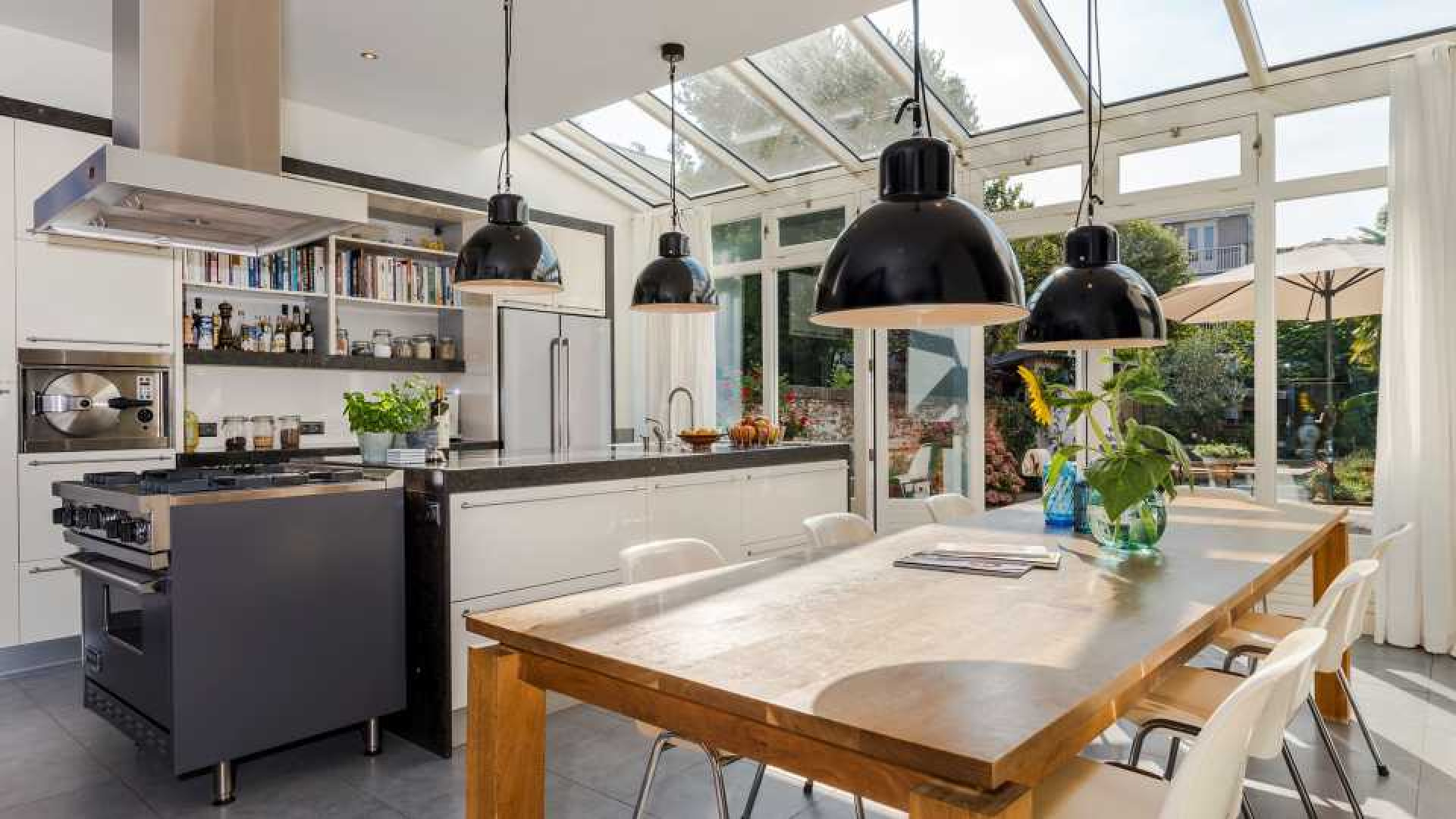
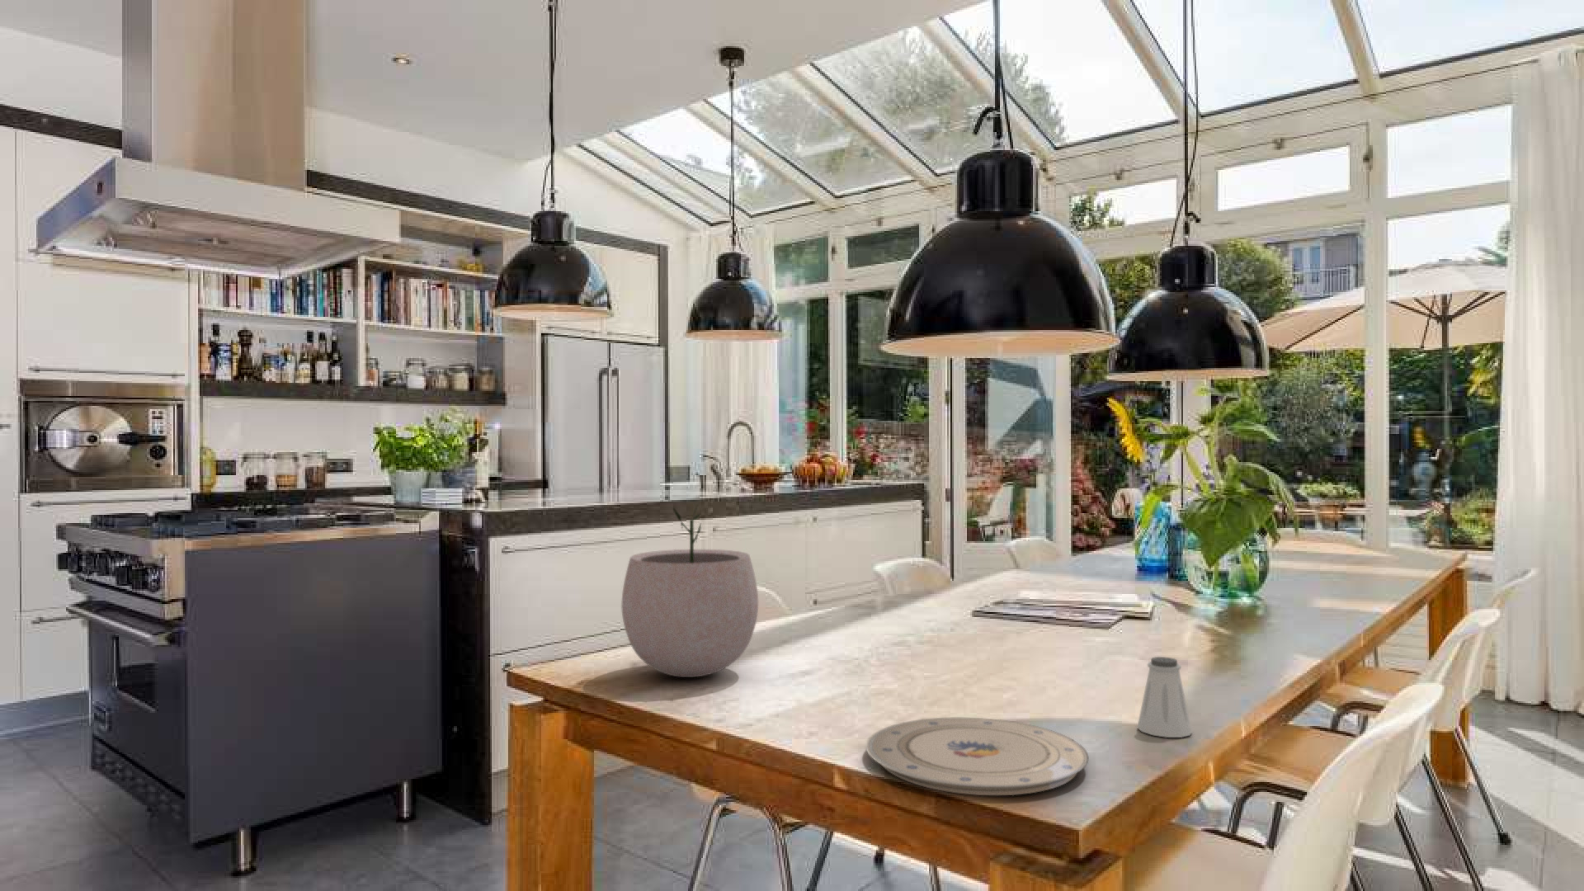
+ plate [865,717,1090,796]
+ plant pot [620,504,759,678]
+ saltshaker [1136,656,1193,739]
